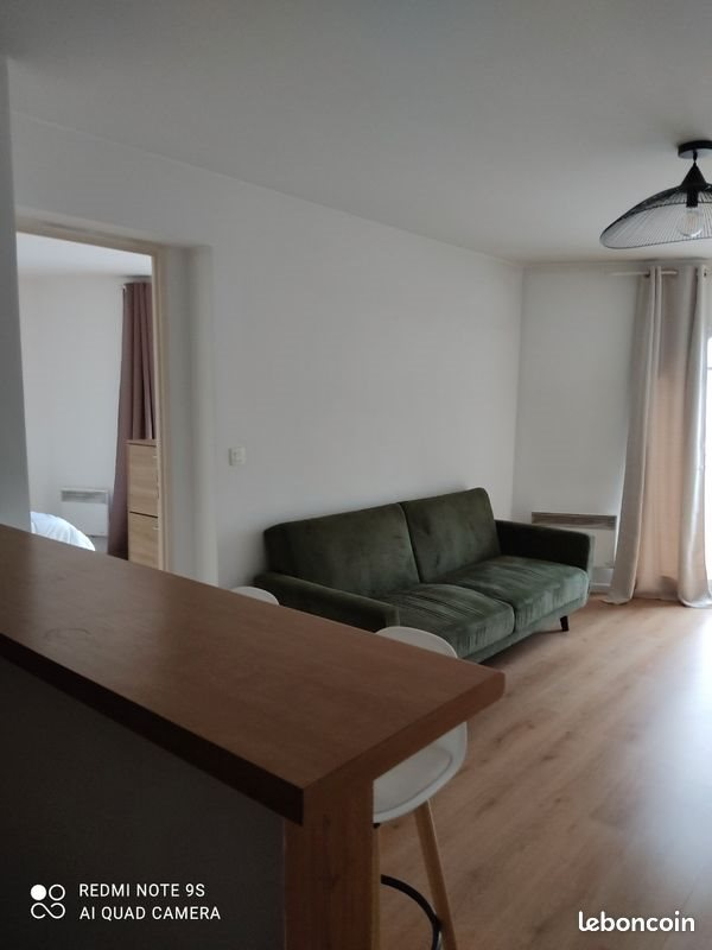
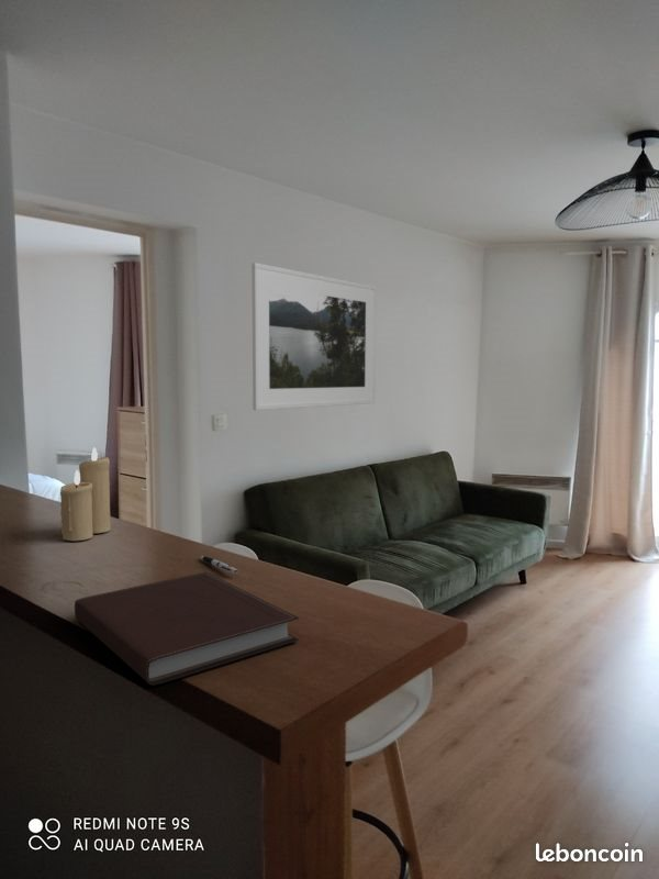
+ pen [199,555,238,575]
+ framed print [250,262,377,411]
+ candle [59,447,112,542]
+ notebook [74,571,300,686]
